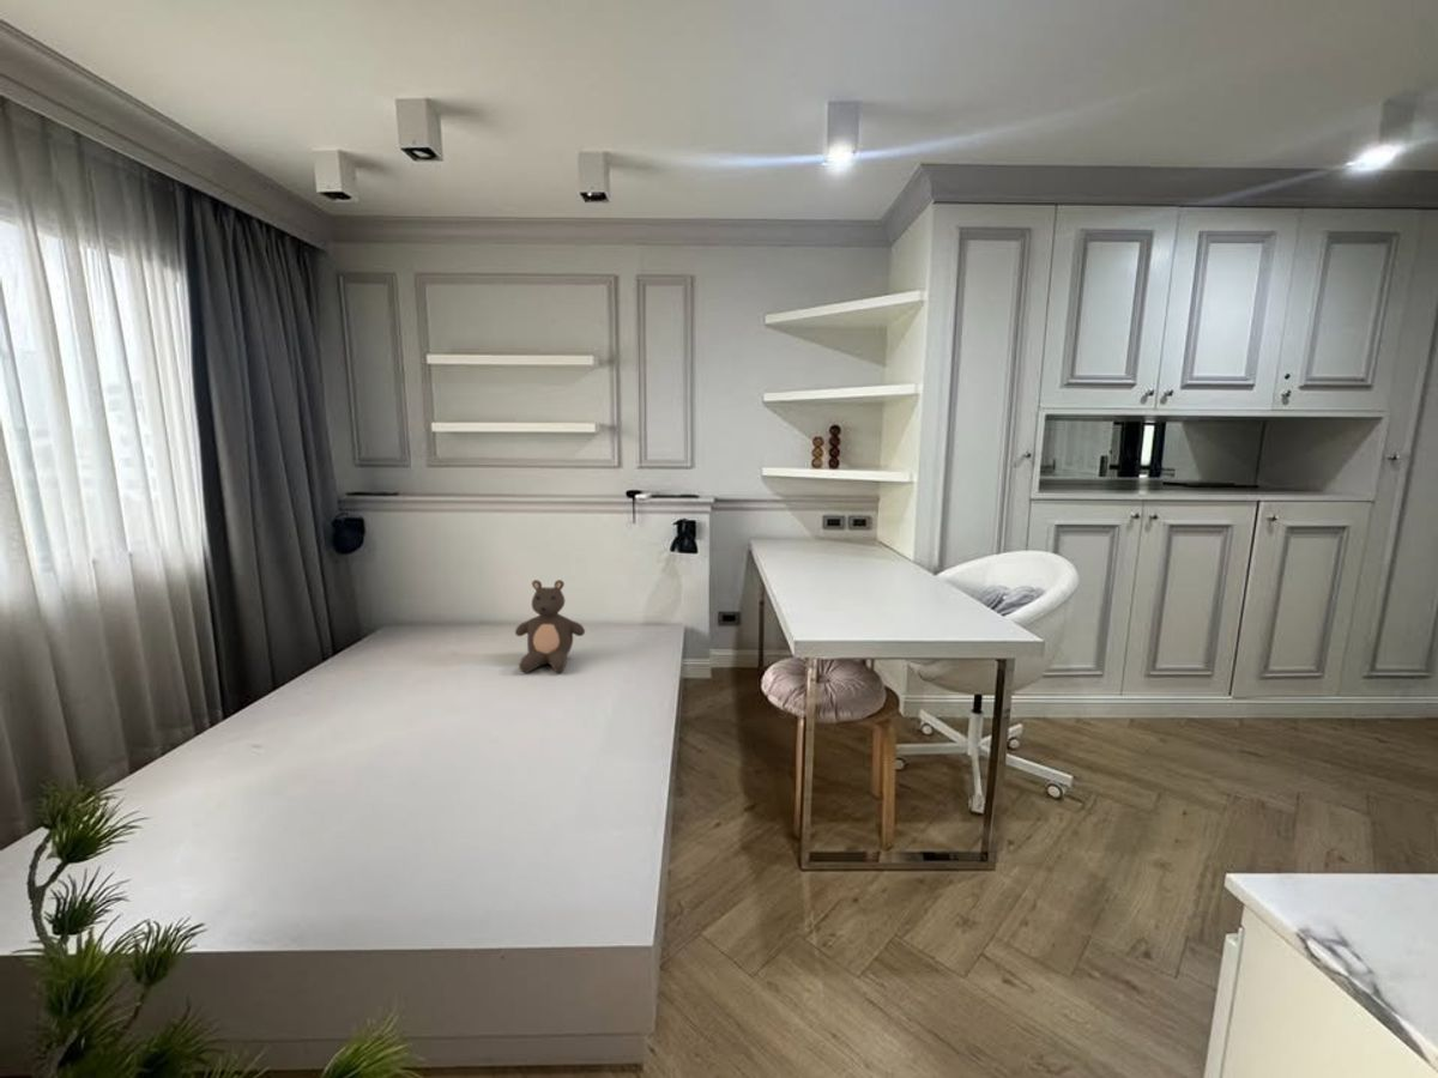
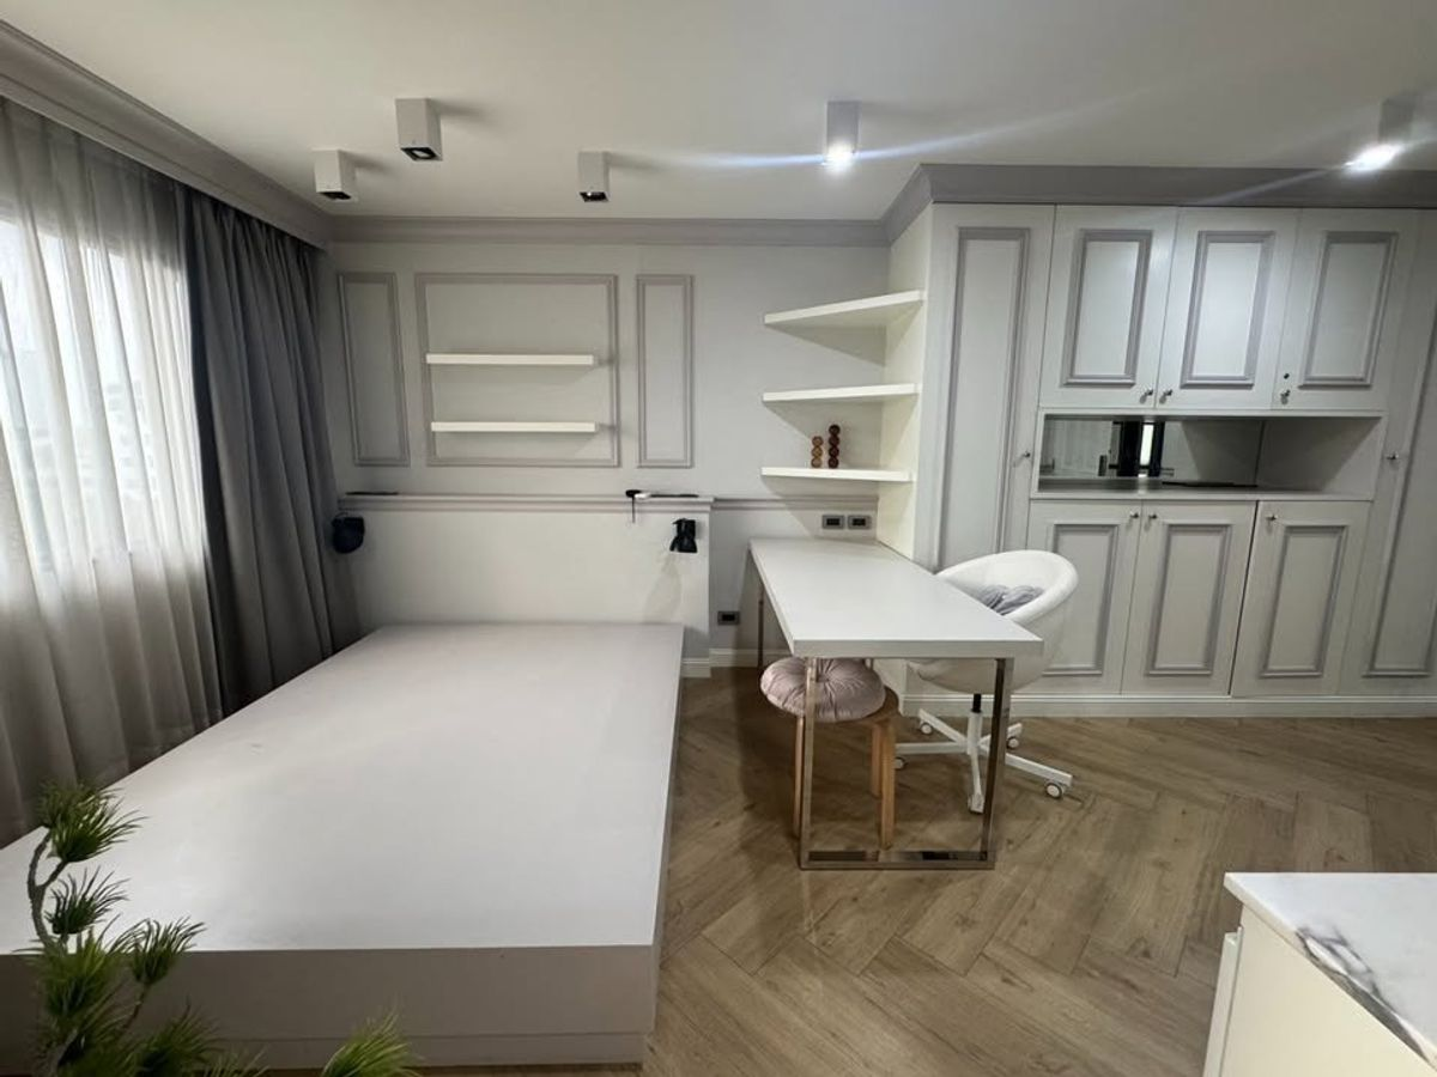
- teddy bear [514,579,586,674]
